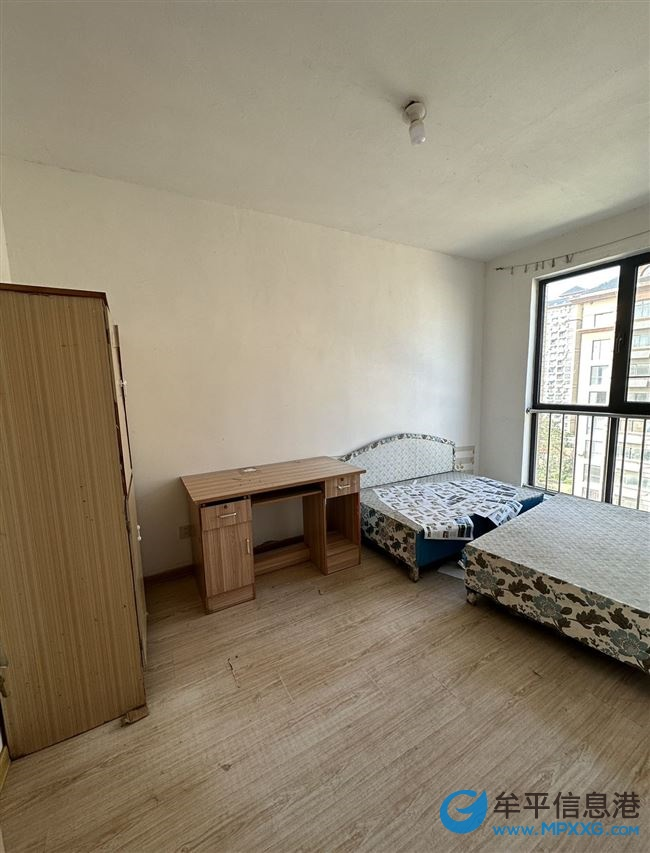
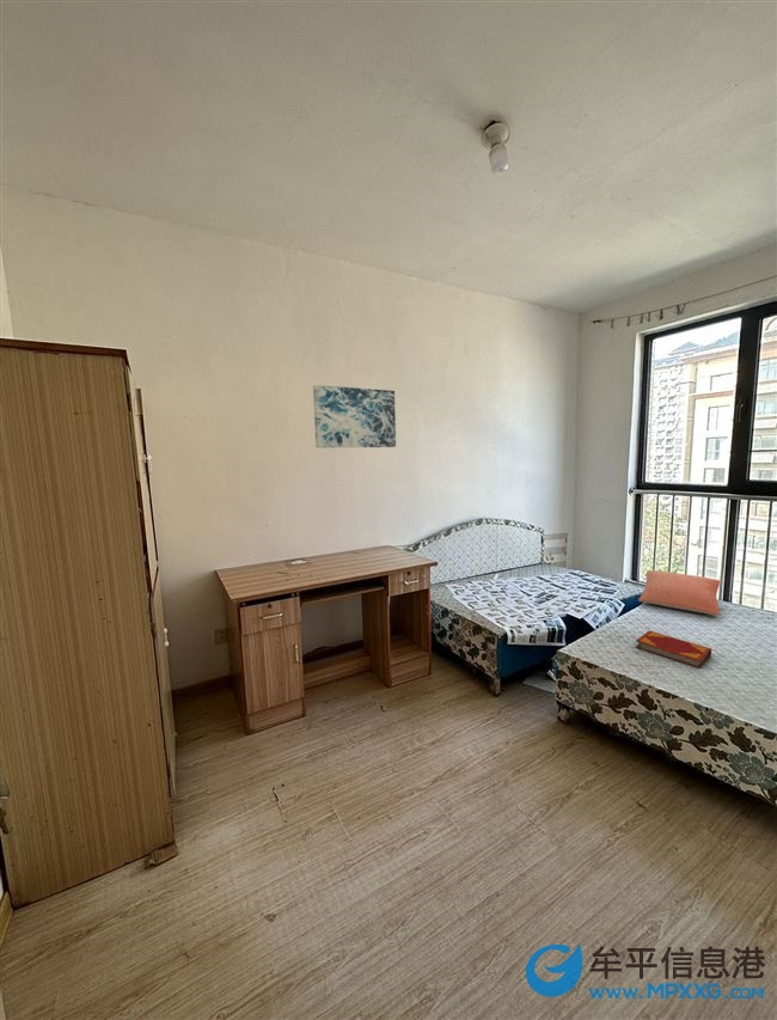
+ hardback book [635,629,712,670]
+ wall art [312,384,397,448]
+ pillow [637,569,721,616]
